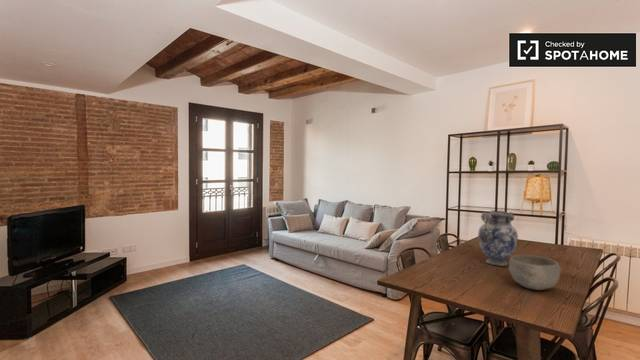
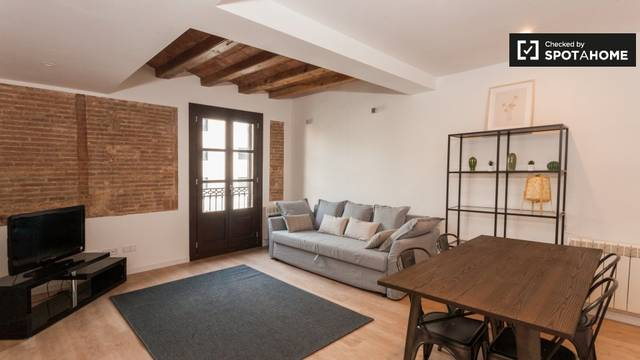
- bowl [507,254,561,291]
- vase [477,210,519,267]
